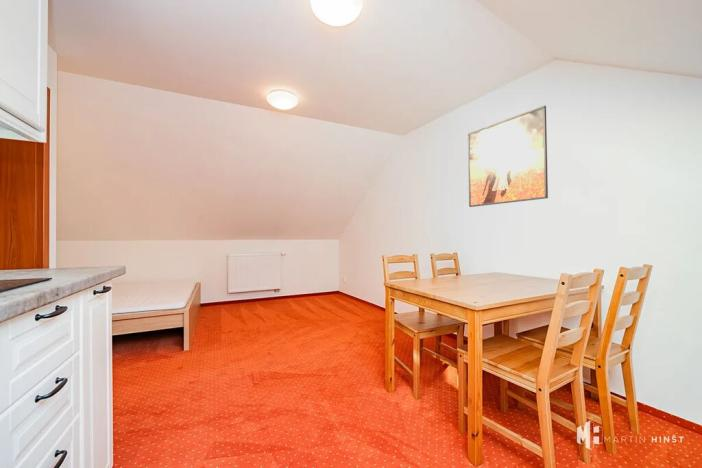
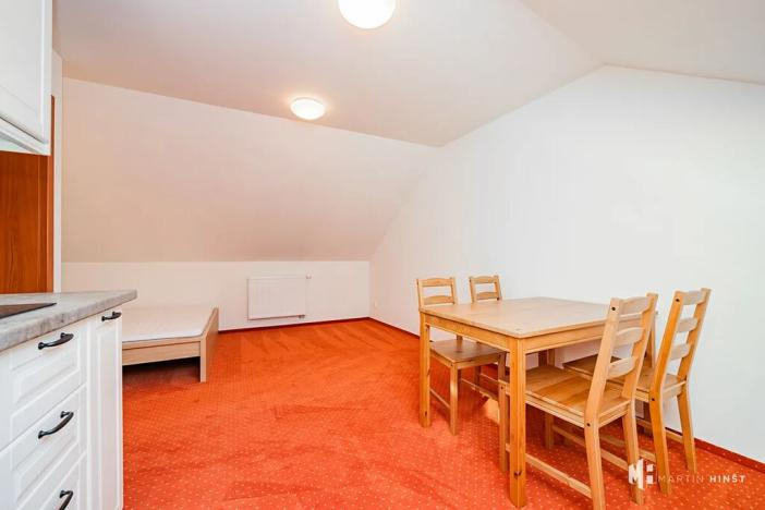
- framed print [467,105,549,208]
